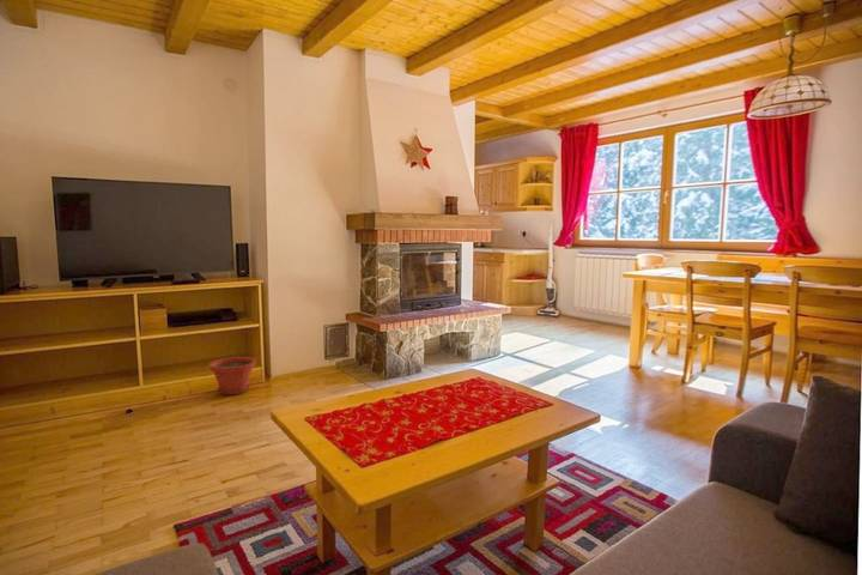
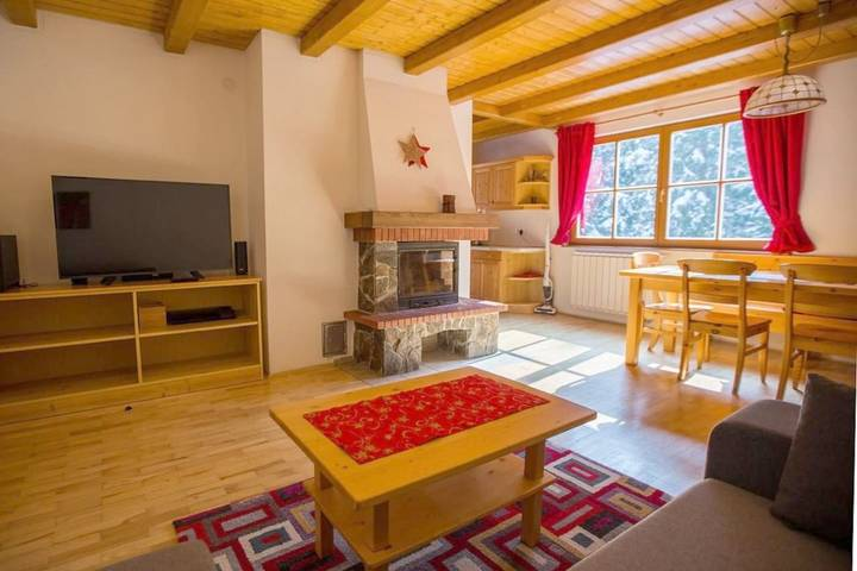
- plant pot [208,356,257,397]
